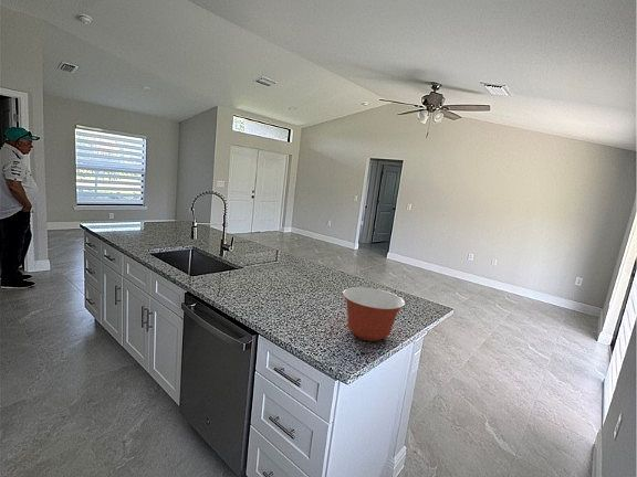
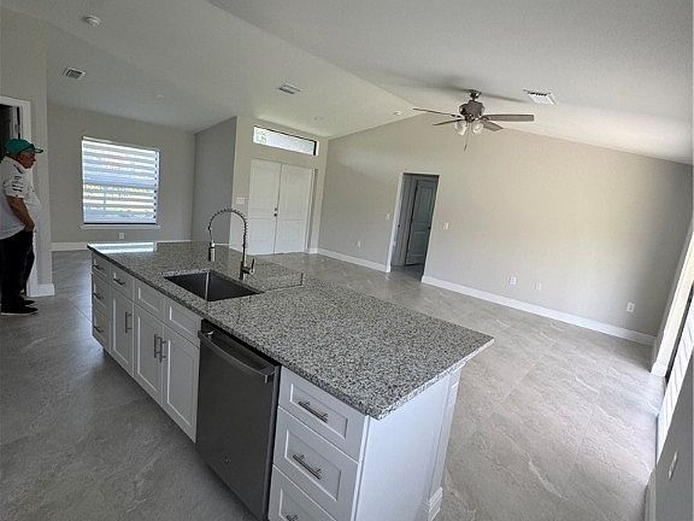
- mixing bowl [342,286,406,342]
